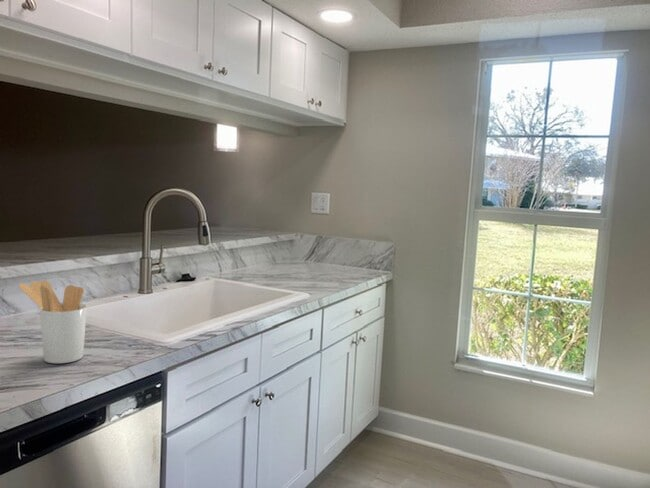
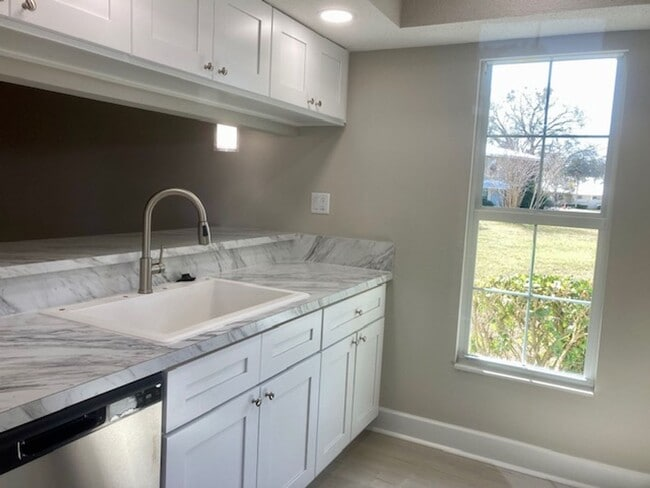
- utensil holder [18,279,88,364]
